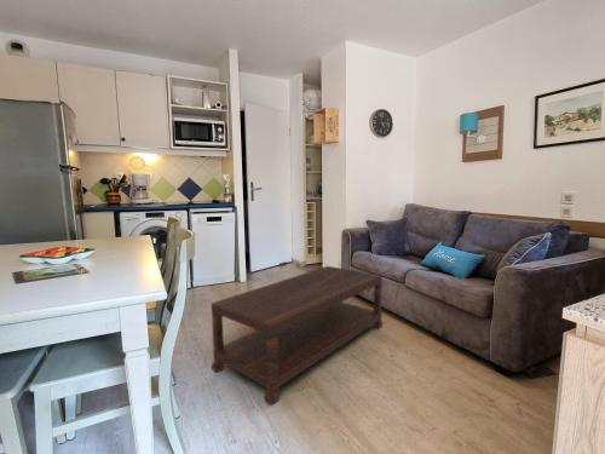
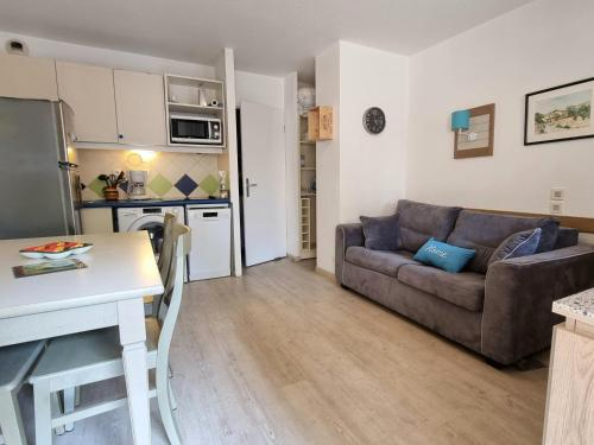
- coffee table [211,265,384,406]
